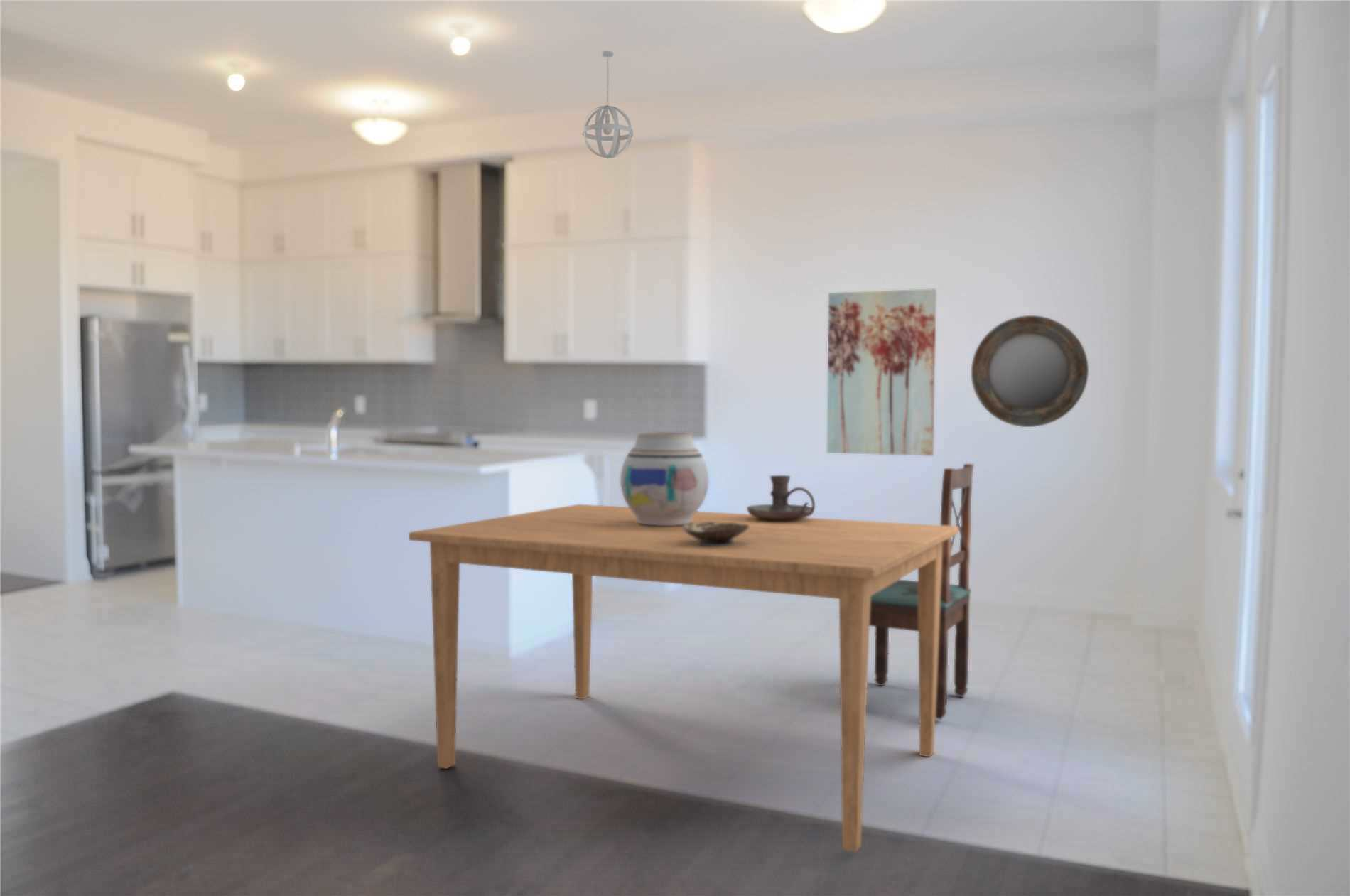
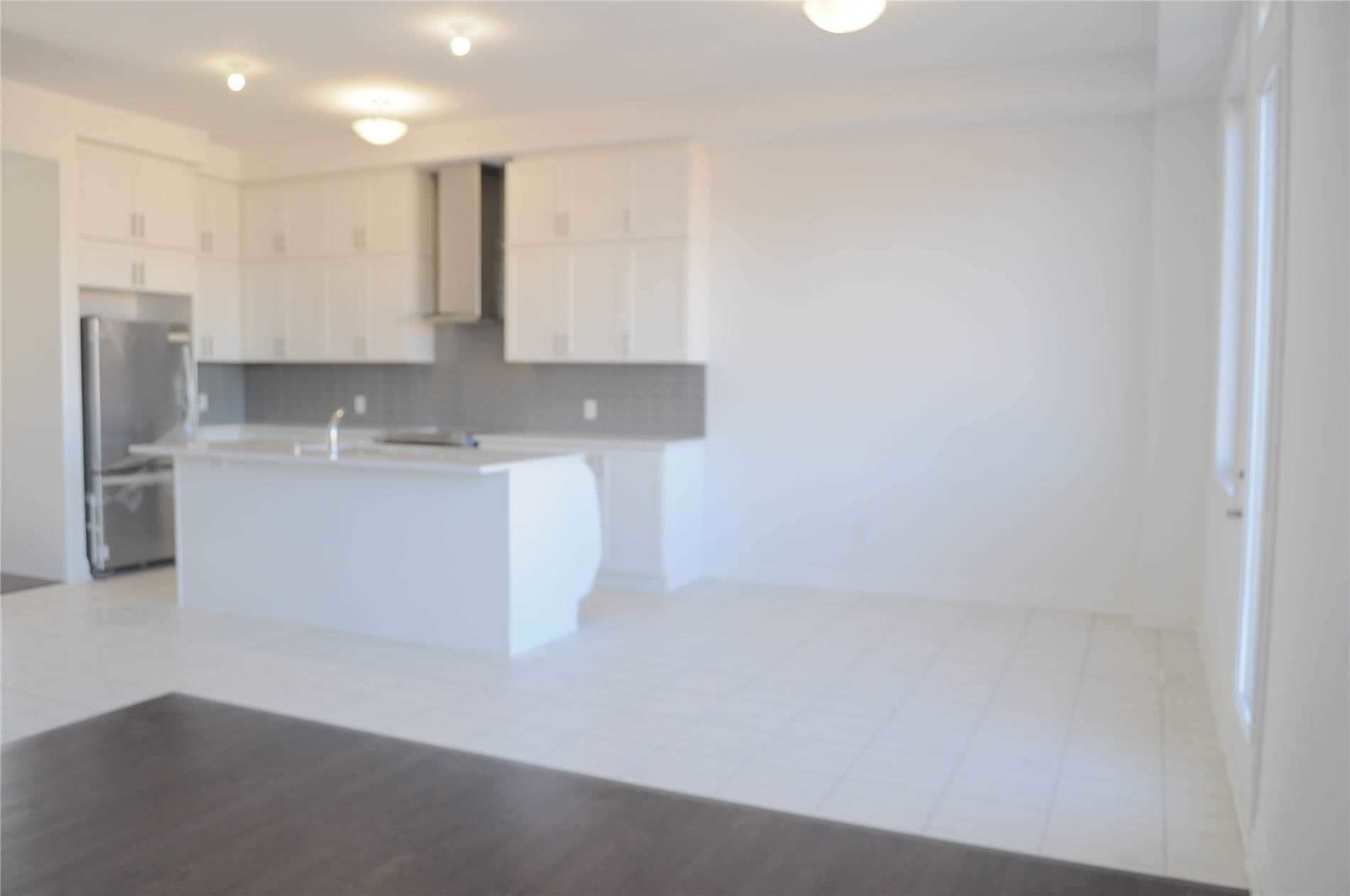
- home mirror [971,315,1089,428]
- dining chair [870,463,975,720]
- wall art [826,288,937,457]
- vase [620,432,709,526]
- bowl [682,522,749,546]
- candle holder [746,475,816,521]
- dining table [408,504,959,853]
- pendant light [581,50,634,159]
